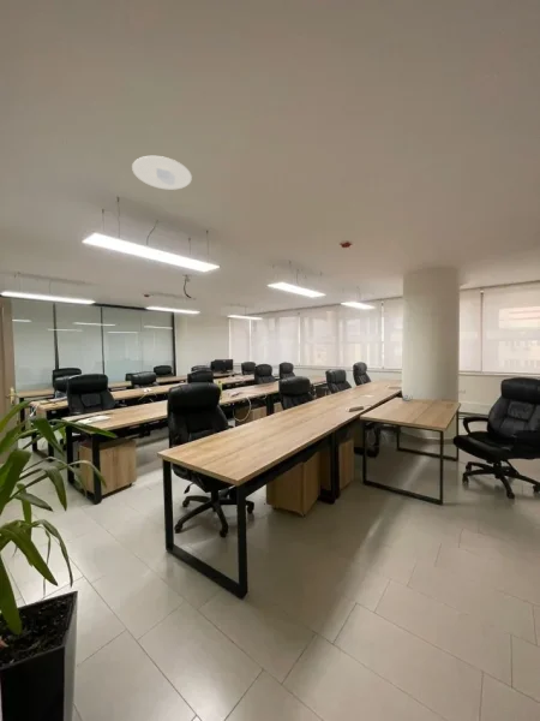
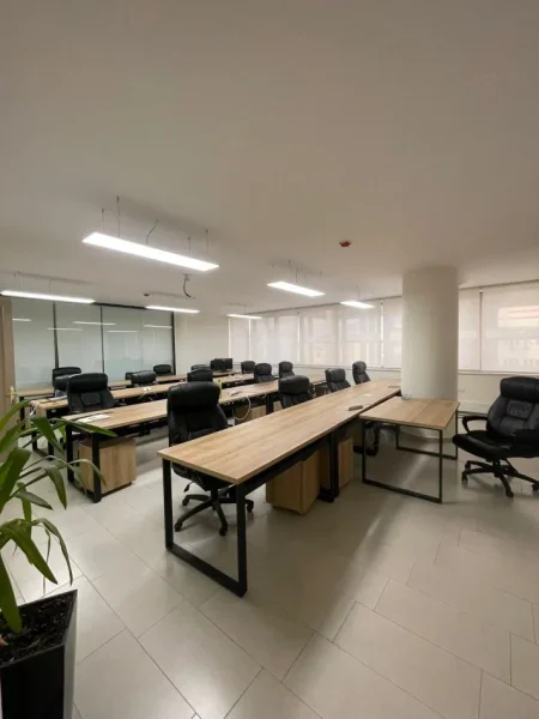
- recessed light [131,155,193,191]
